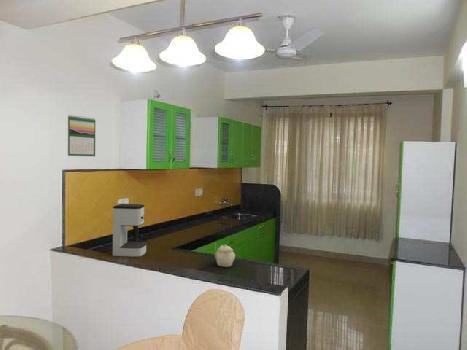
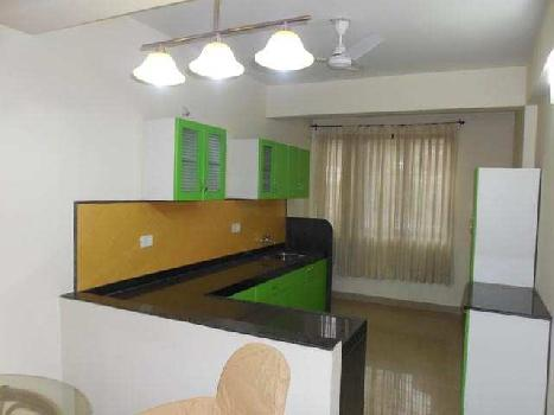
- teapot [214,244,236,268]
- calendar [67,114,96,157]
- coffee maker [112,203,147,258]
